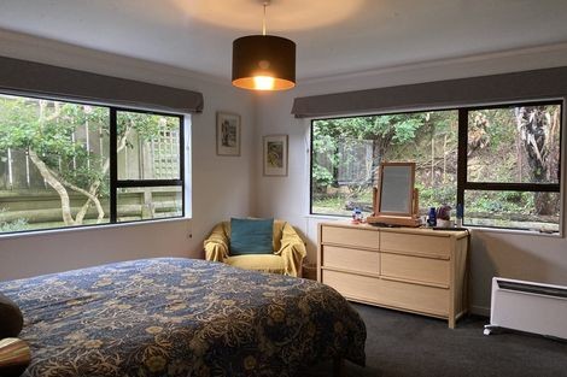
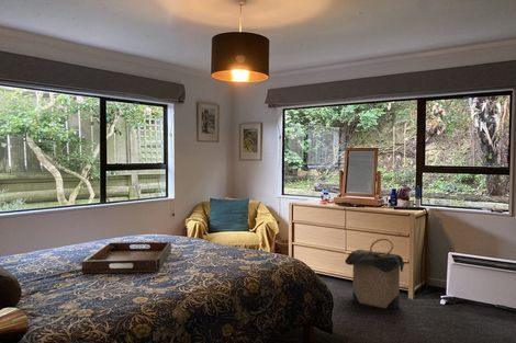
+ serving tray [81,241,172,275]
+ laundry hamper [344,238,406,310]
